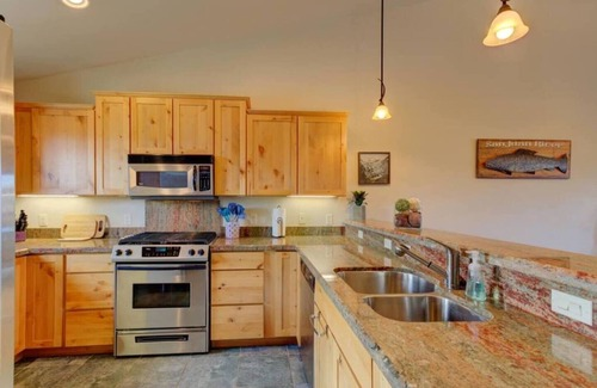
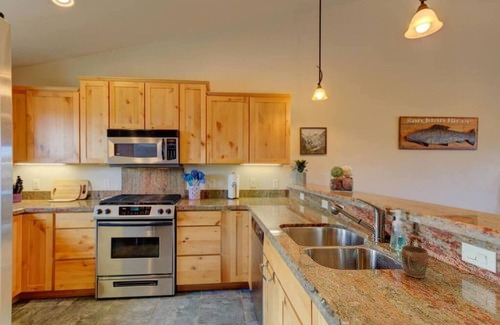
+ mug [400,245,429,279]
